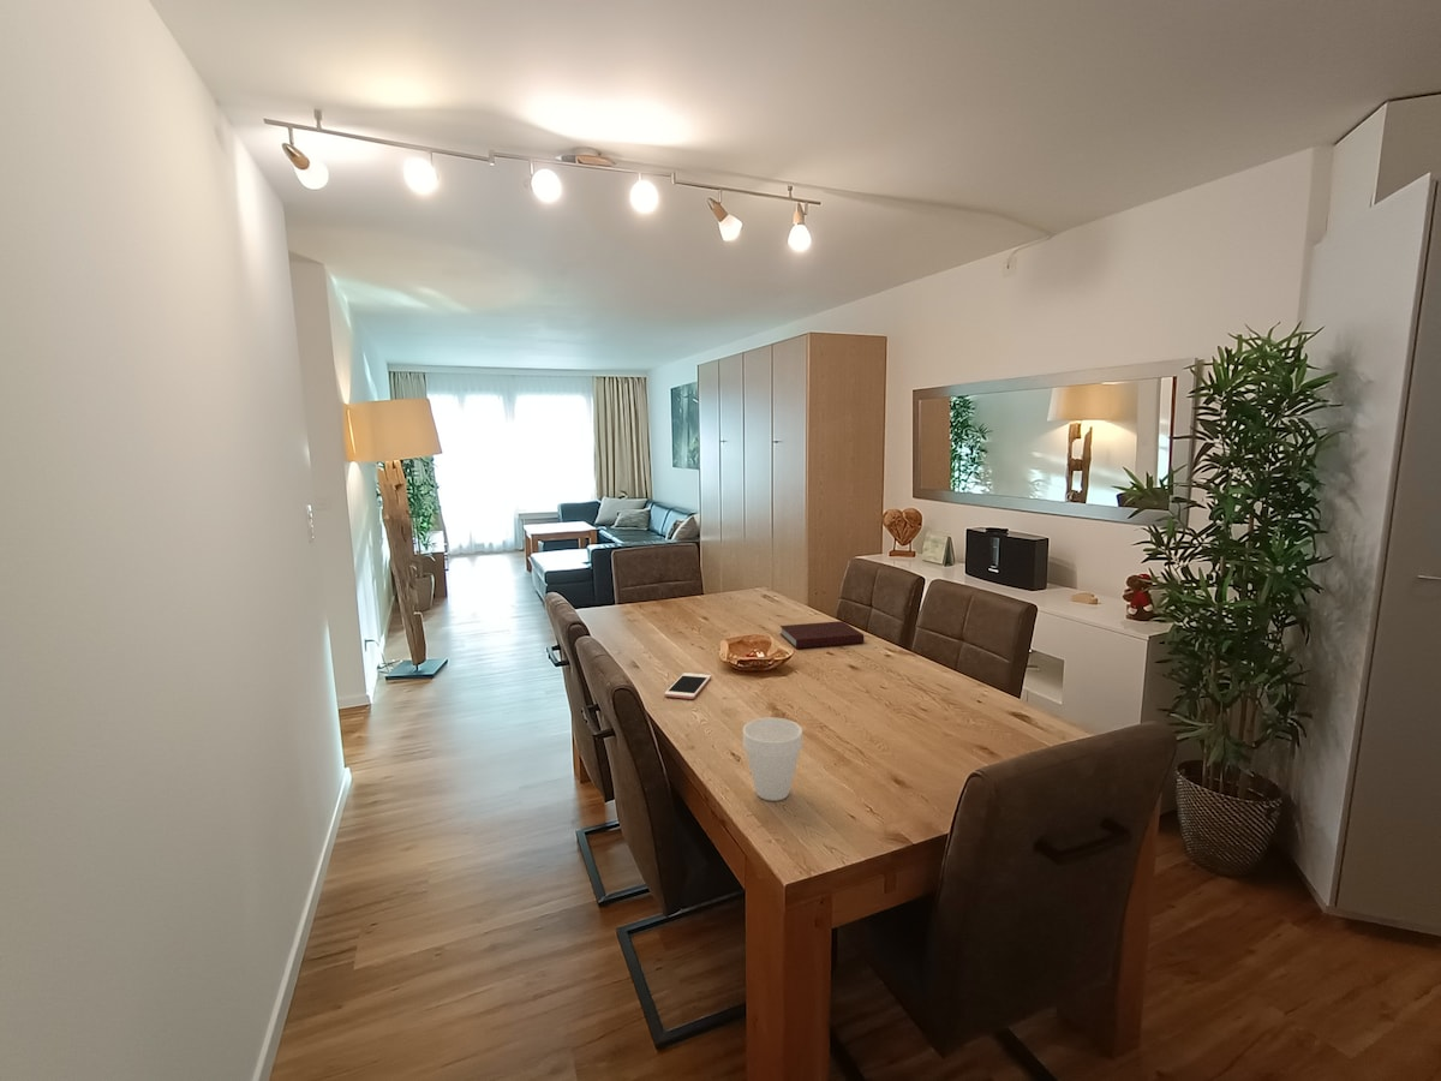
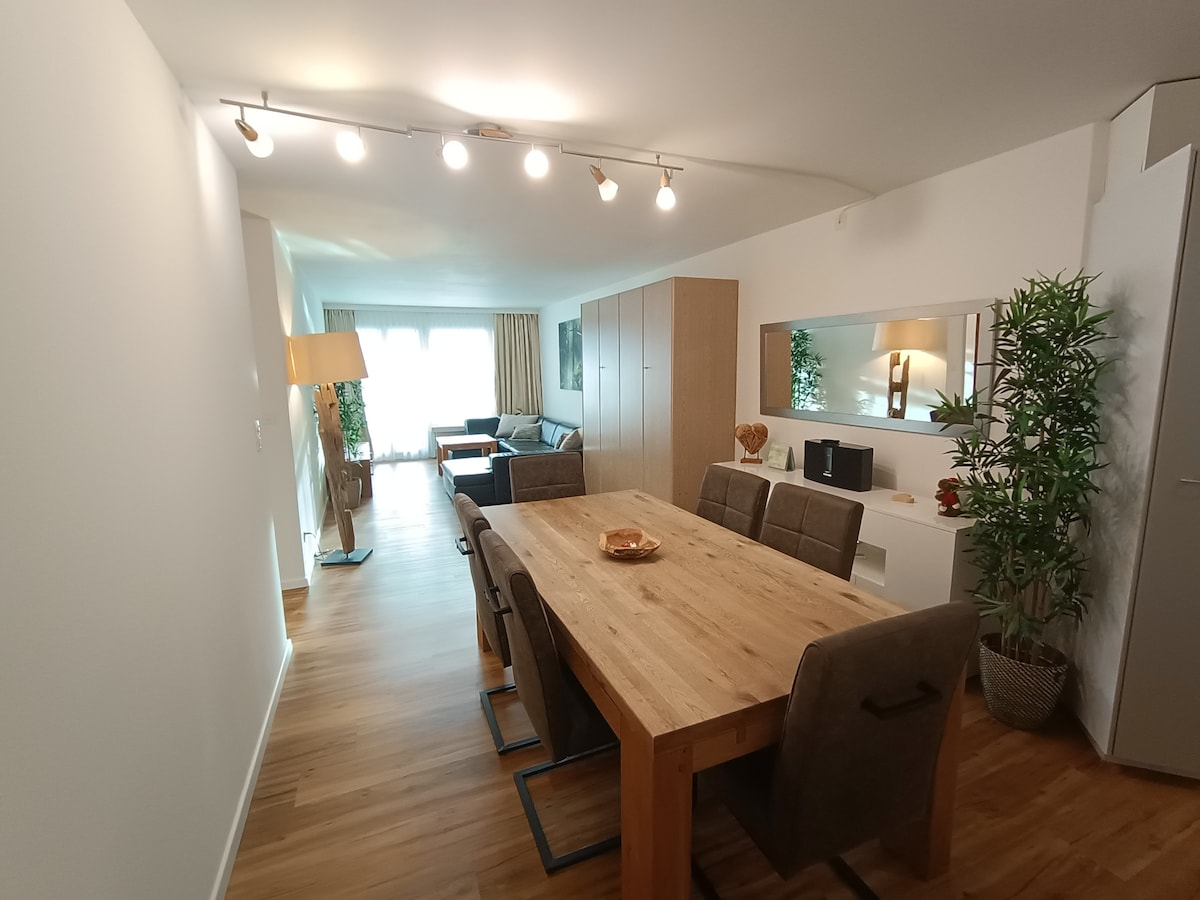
- cell phone [663,671,712,700]
- cup [741,716,803,802]
- notebook [779,620,865,650]
